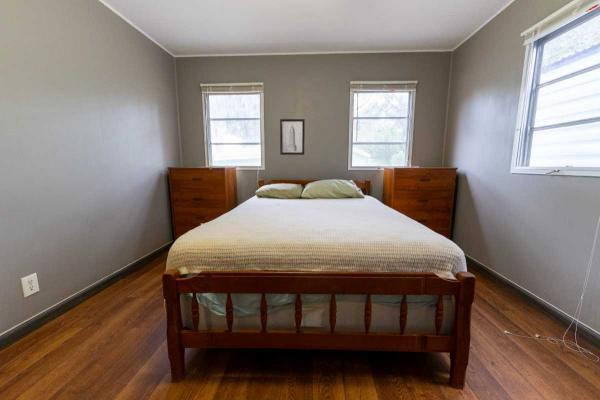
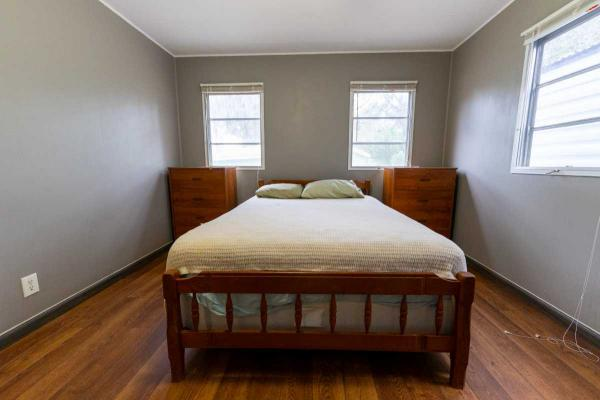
- wall art [279,118,306,156]
